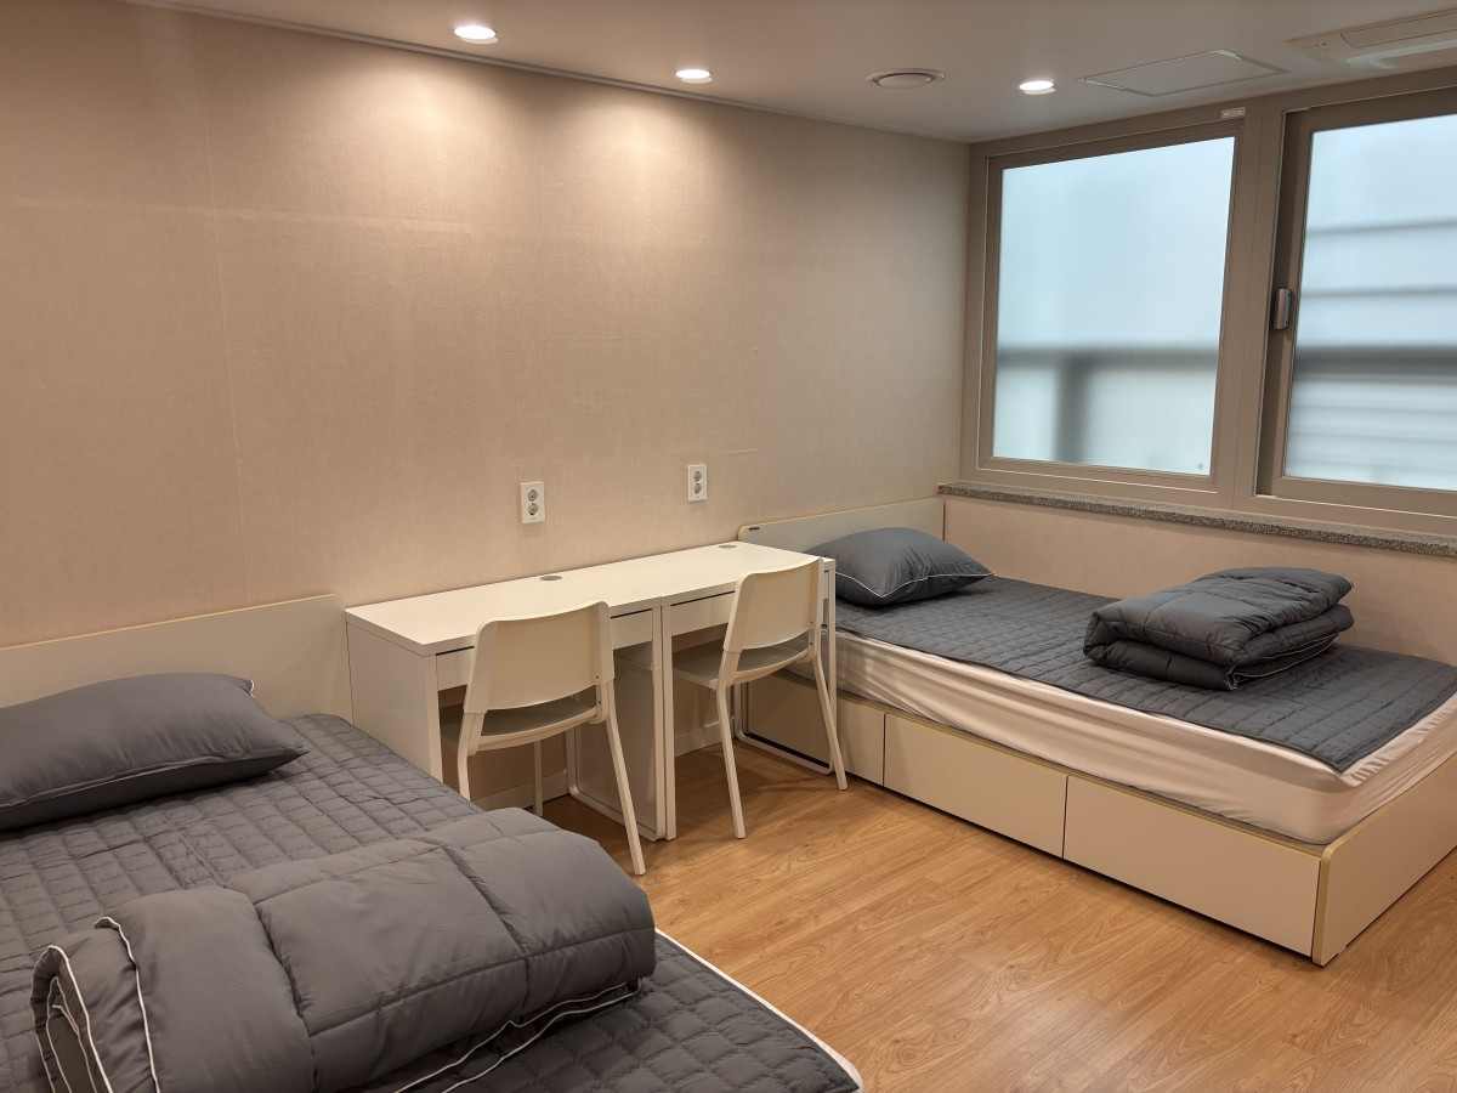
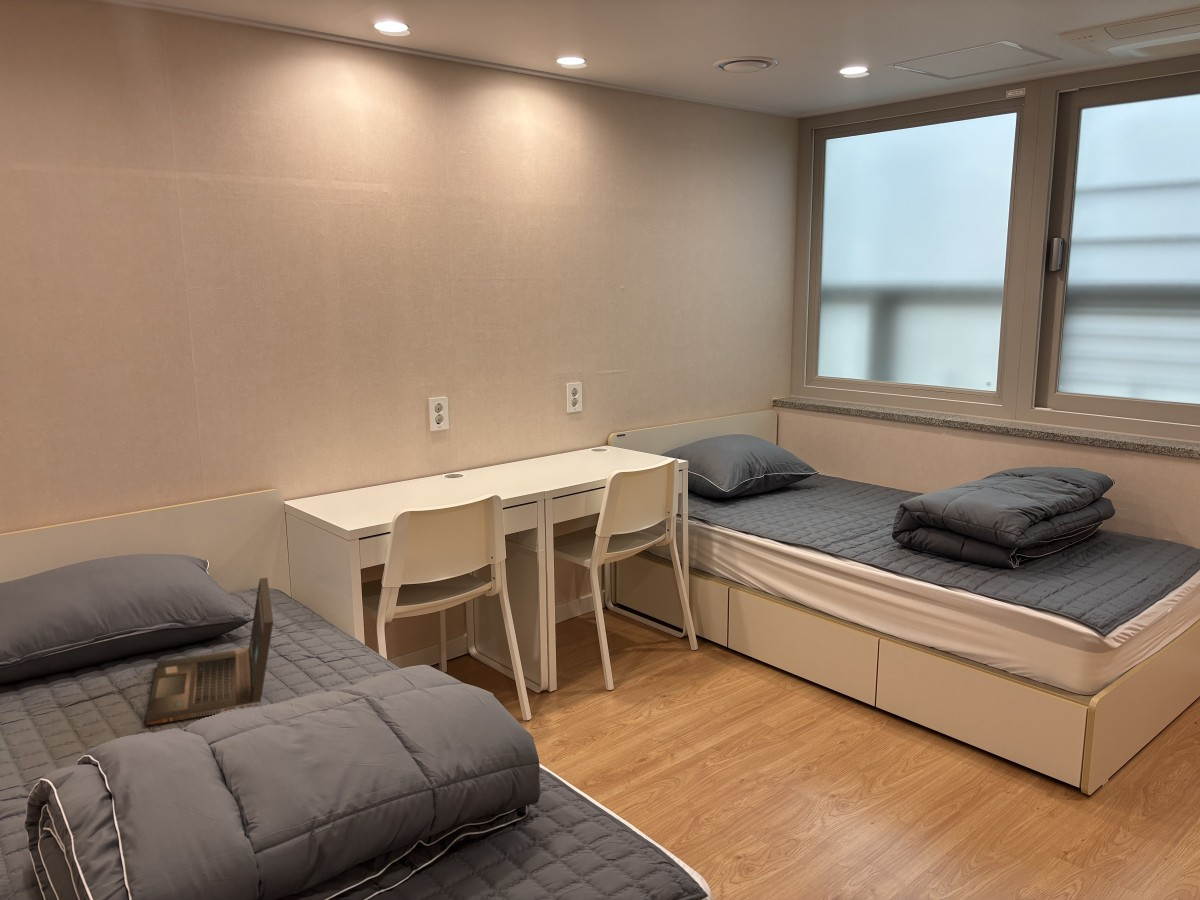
+ laptop [145,577,274,727]
